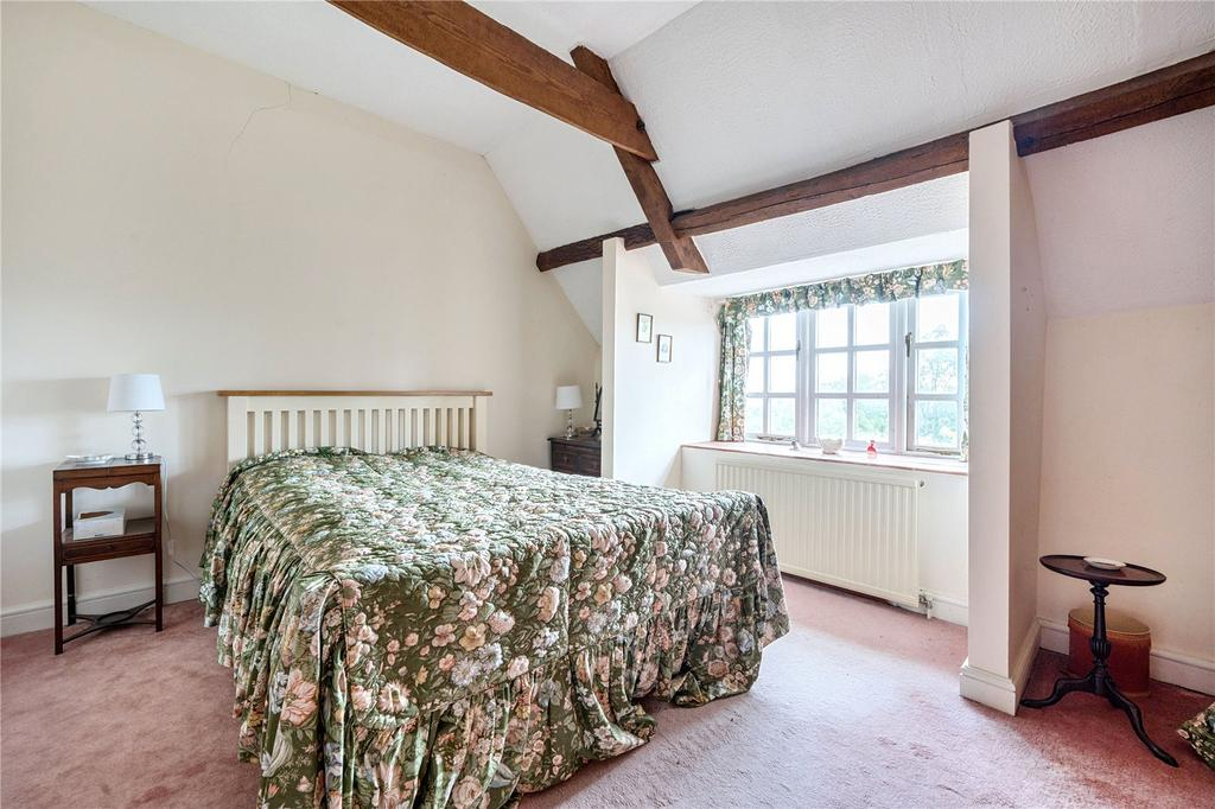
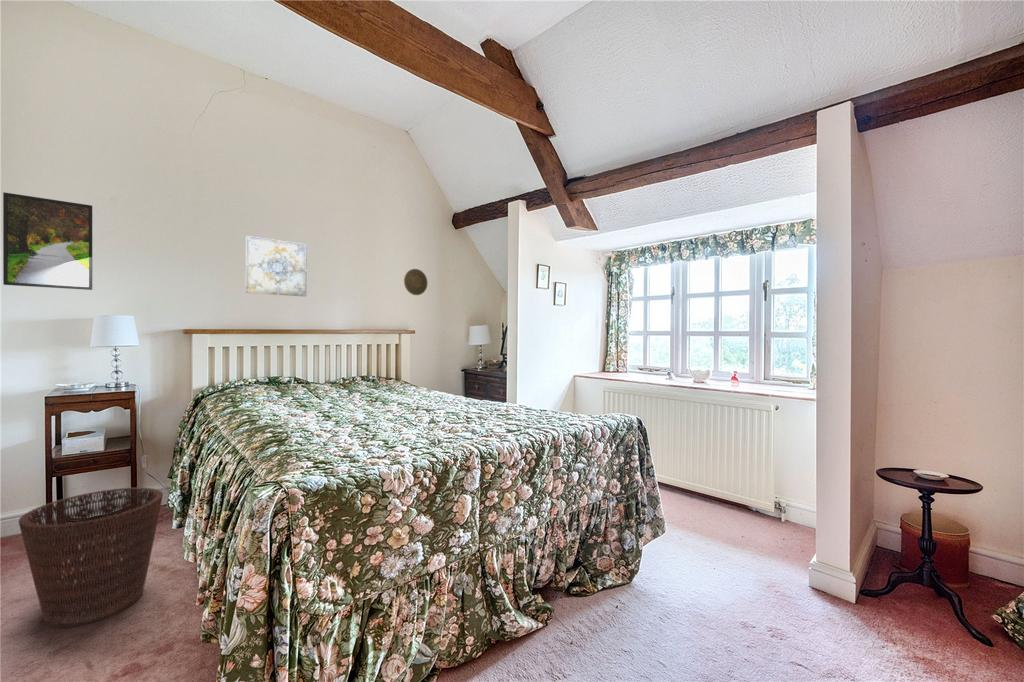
+ basket [17,486,164,628]
+ decorative plate [403,268,429,296]
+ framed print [2,191,93,291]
+ wall art [245,235,308,297]
